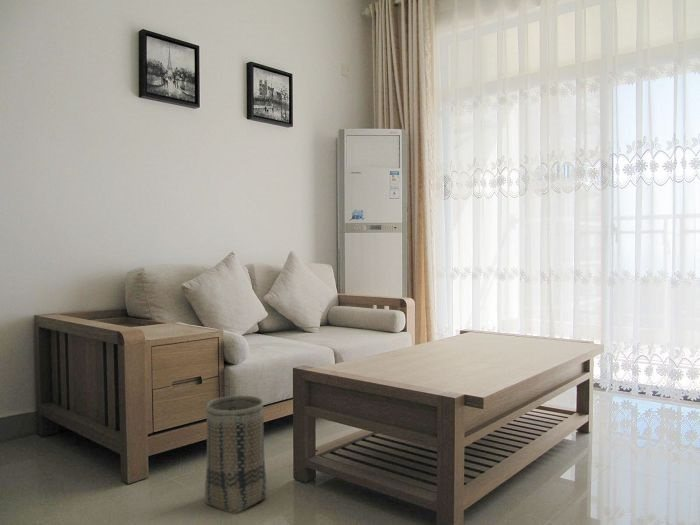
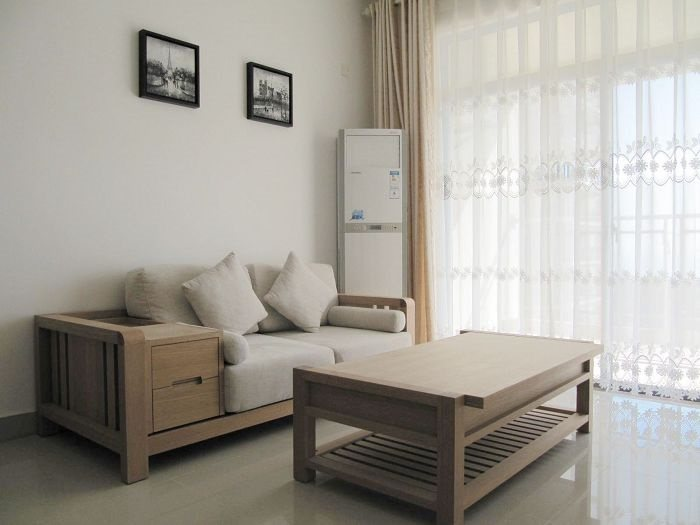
- basket [204,395,269,515]
